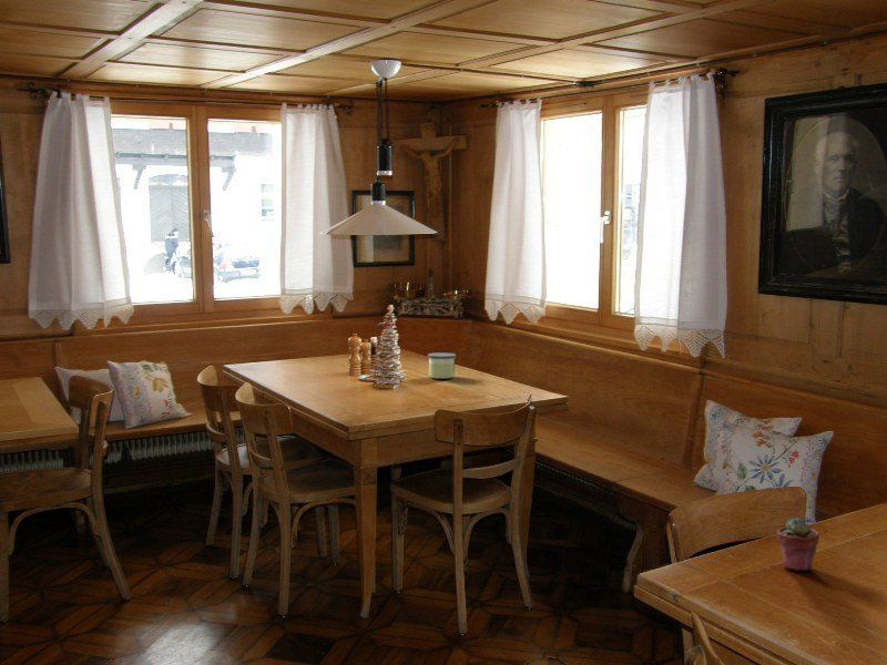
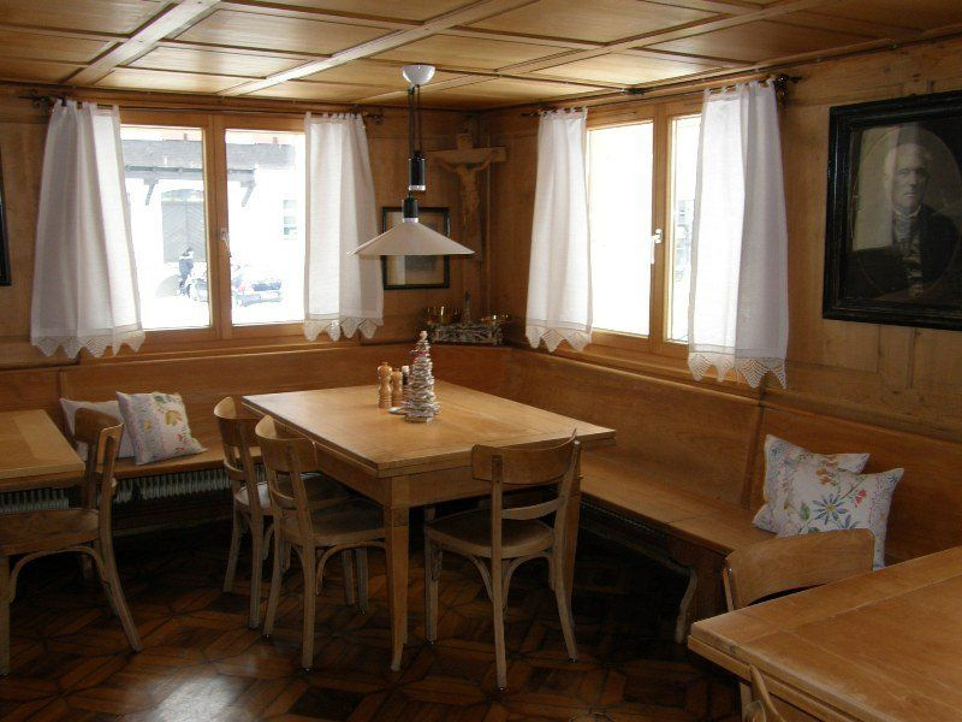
- potted succulent [776,516,820,572]
- candle [427,351,457,380]
